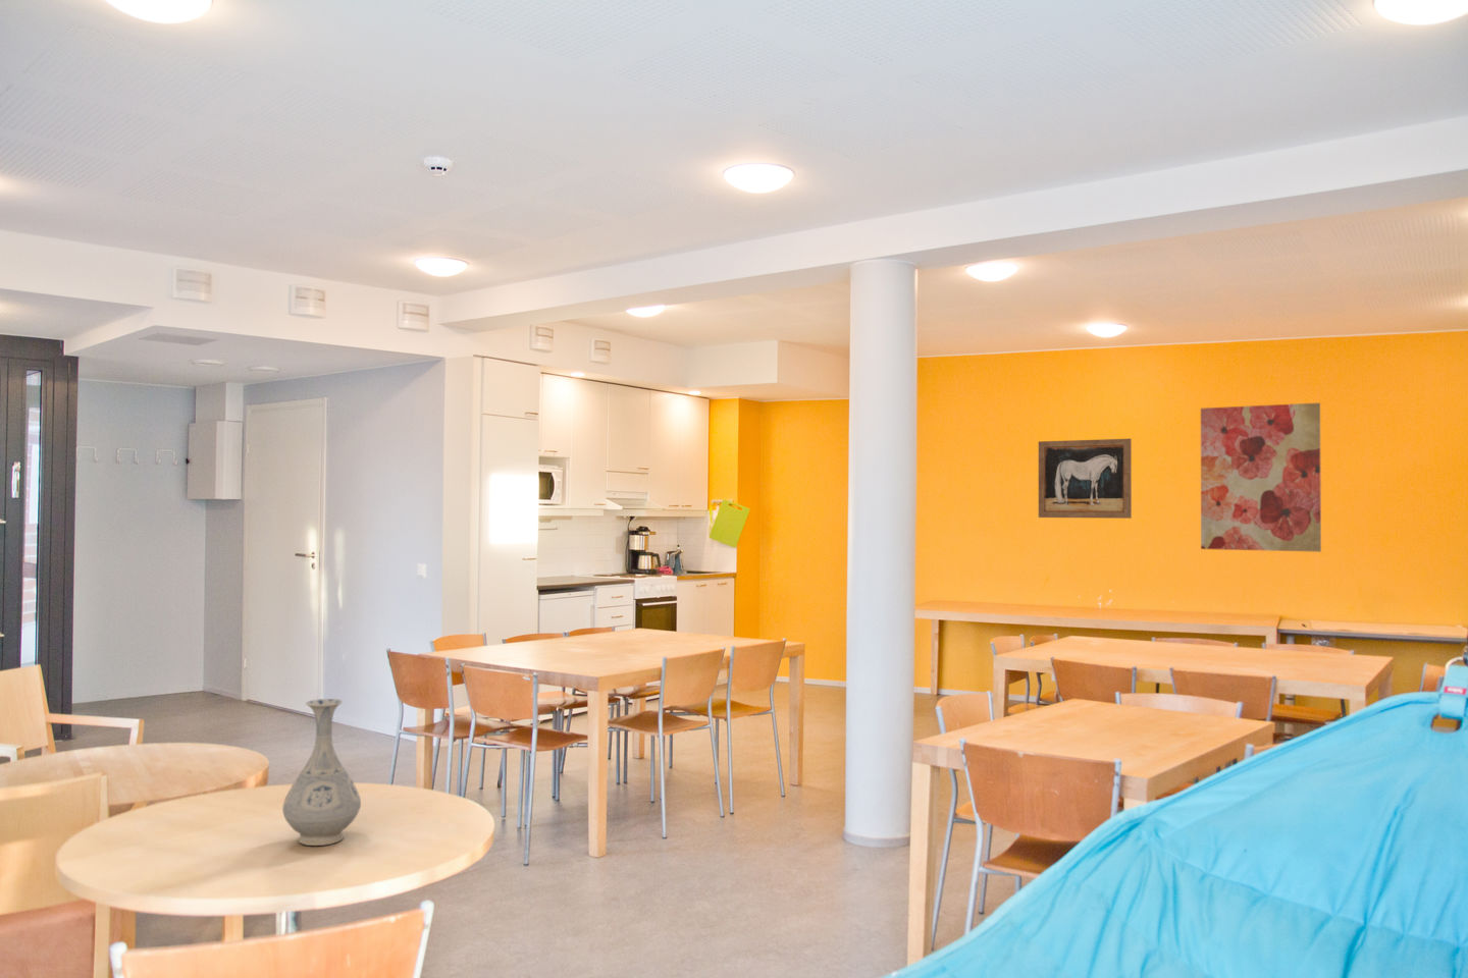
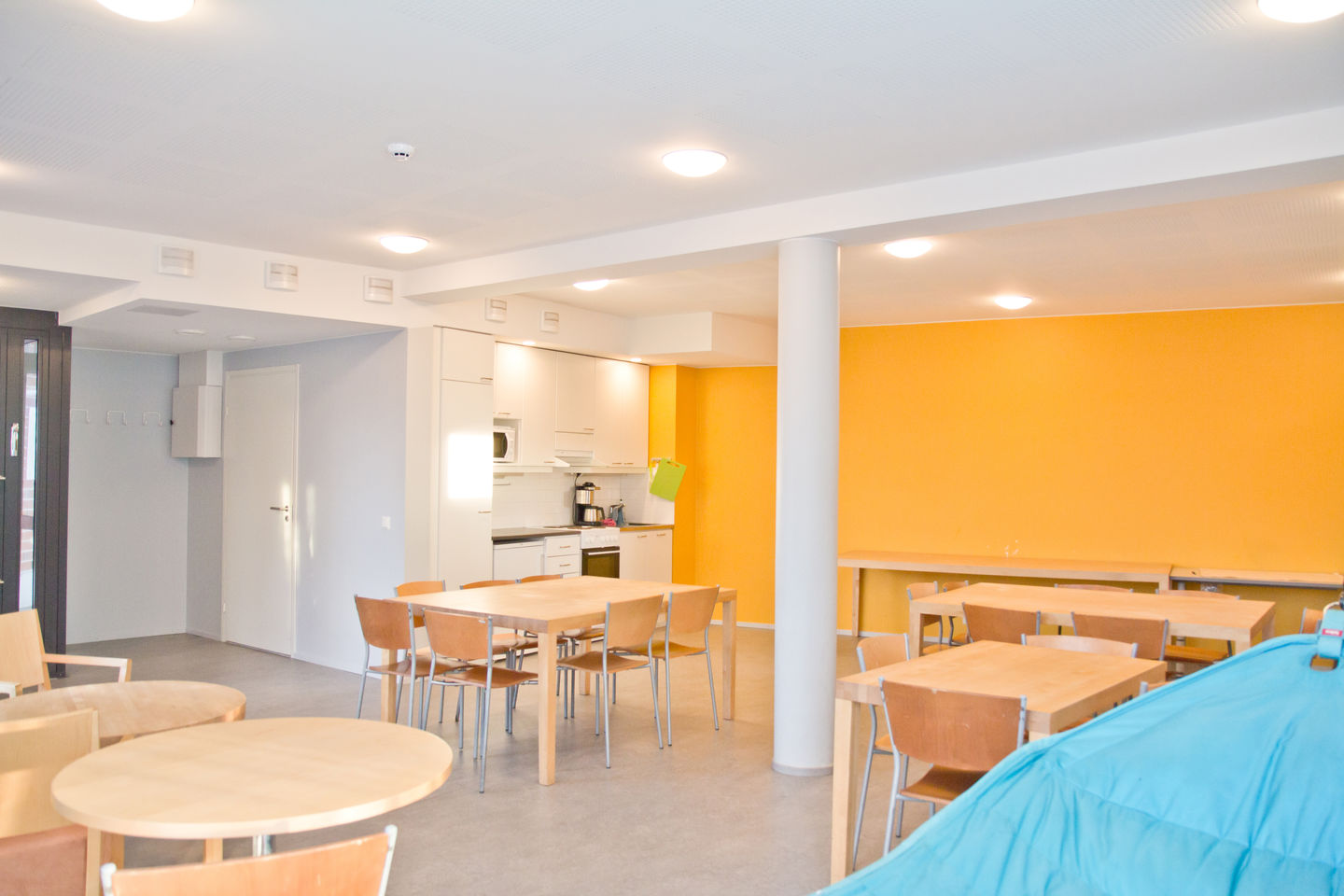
- wall art [1200,402,1323,553]
- vase [282,697,362,847]
- wall art [1038,438,1133,520]
